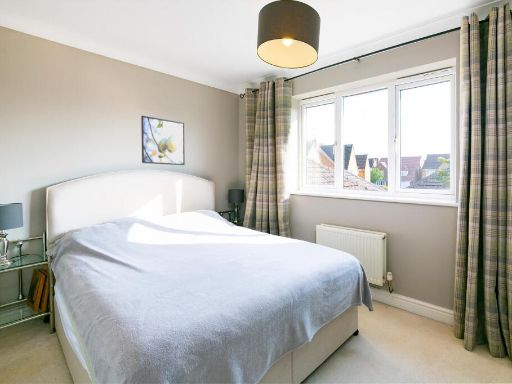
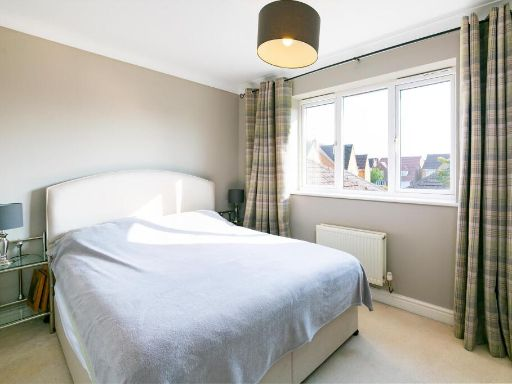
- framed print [140,115,186,166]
